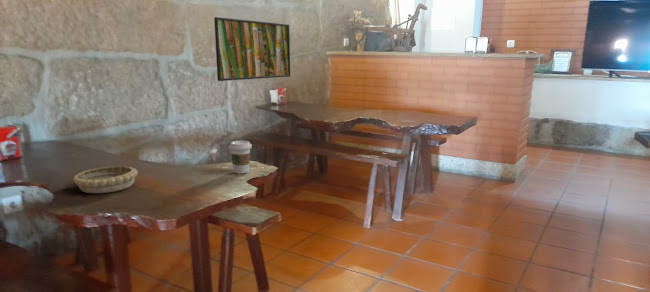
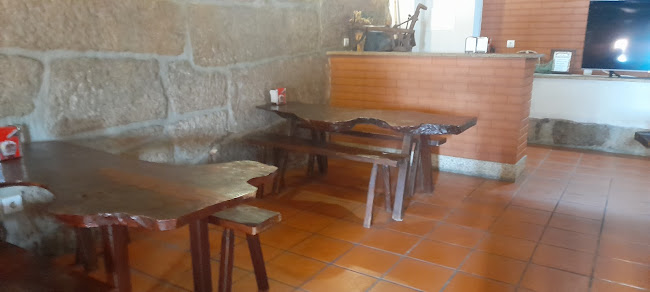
- decorative bowl [72,165,139,194]
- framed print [213,16,291,82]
- coffee cup [228,140,253,175]
